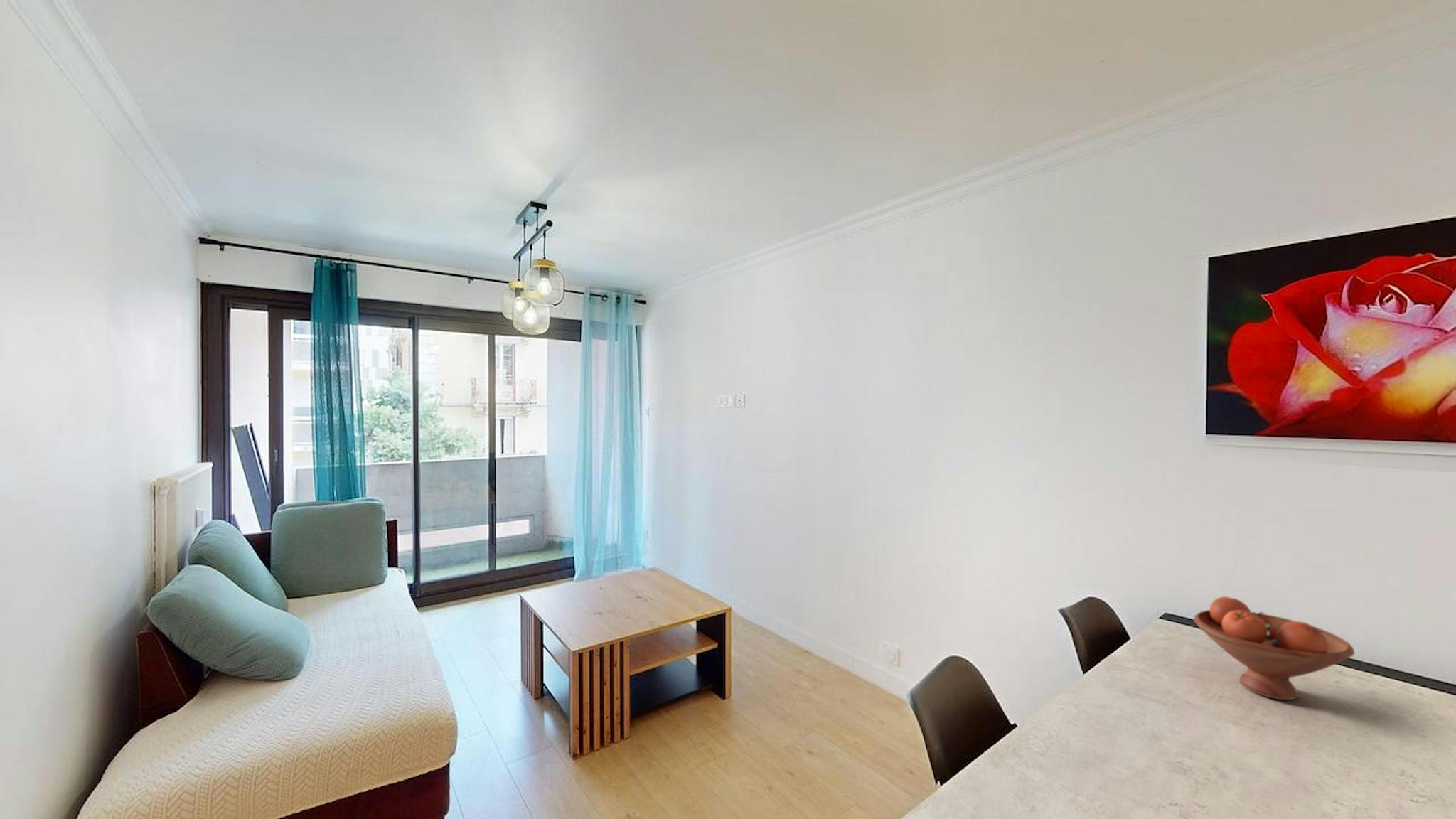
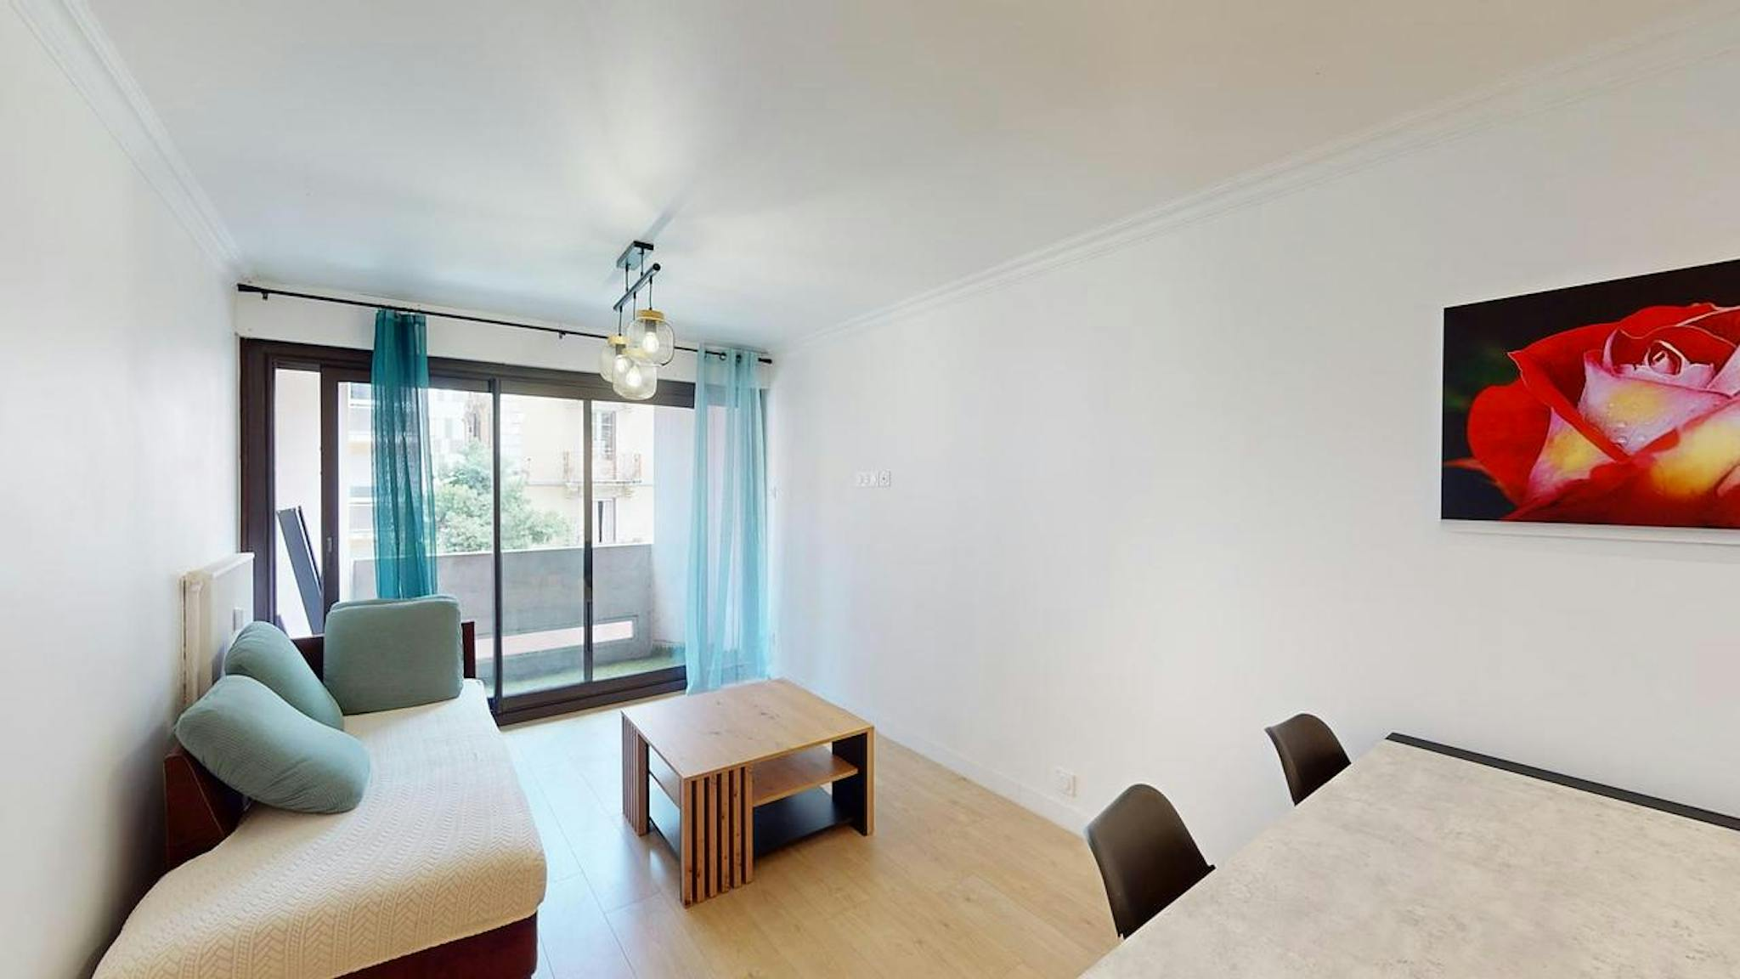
- fruit bowl [1193,596,1355,701]
